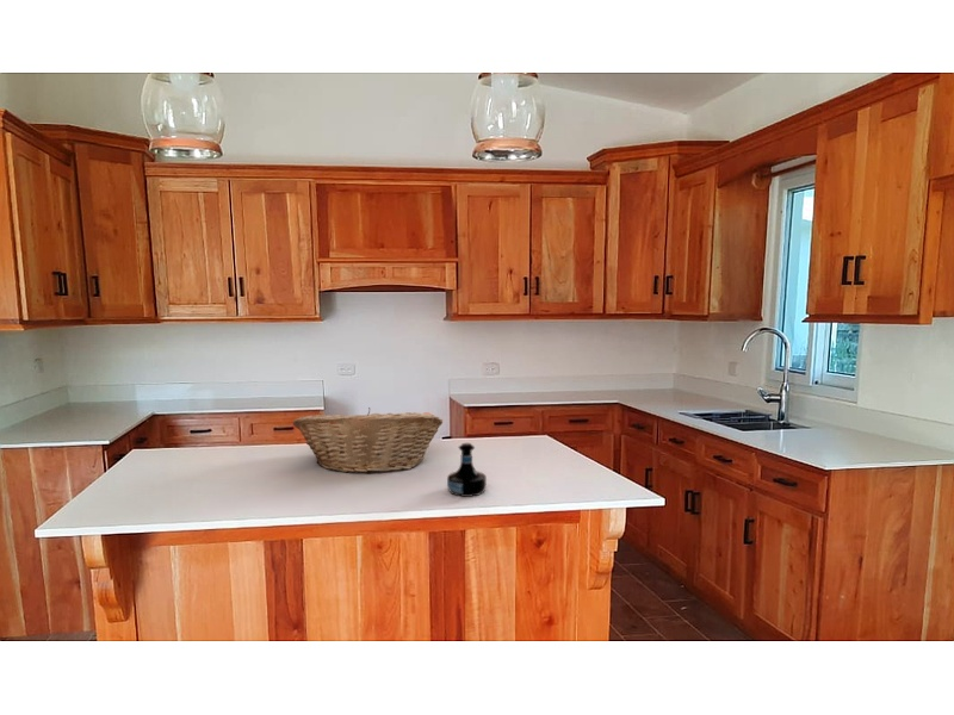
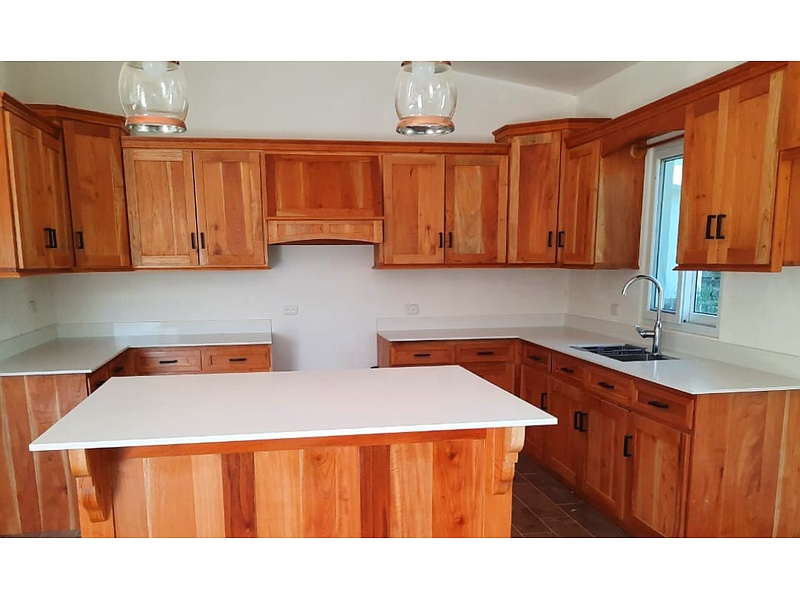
- tequila bottle [446,442,488,498]
- fruit basket [292,406,444,474]
